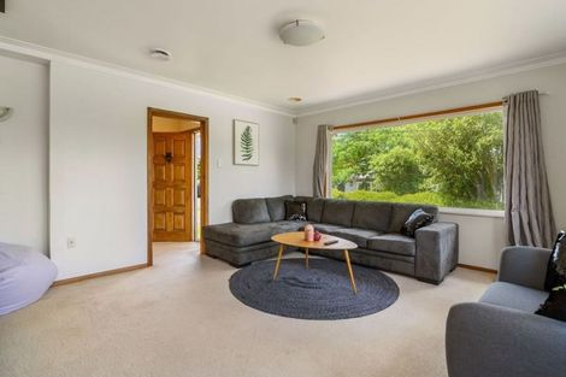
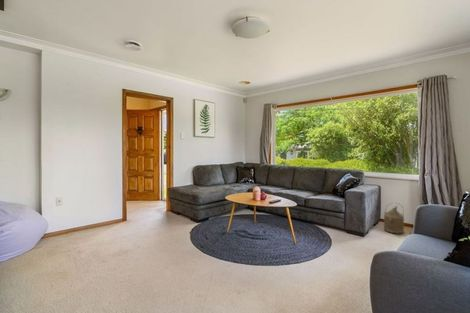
+ watering can [383,202,405,234]
